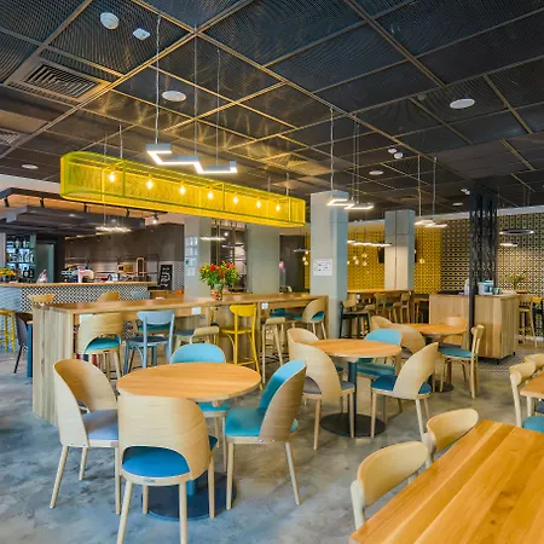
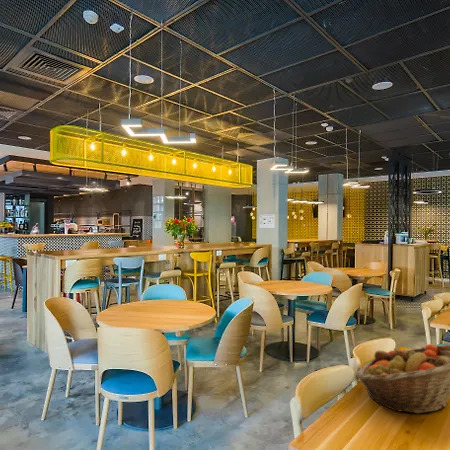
+ fruit basket [355,343,450,414]
